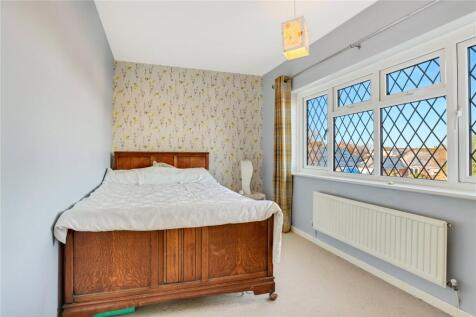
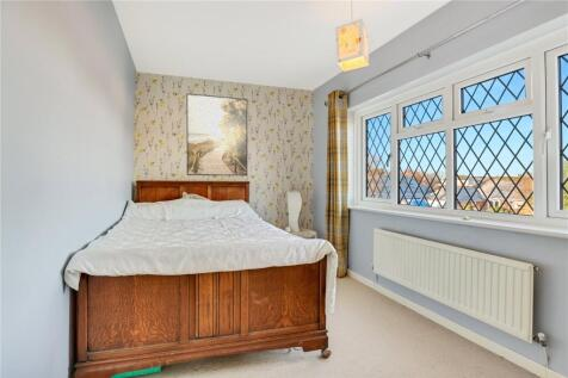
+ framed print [185,92,248,176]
